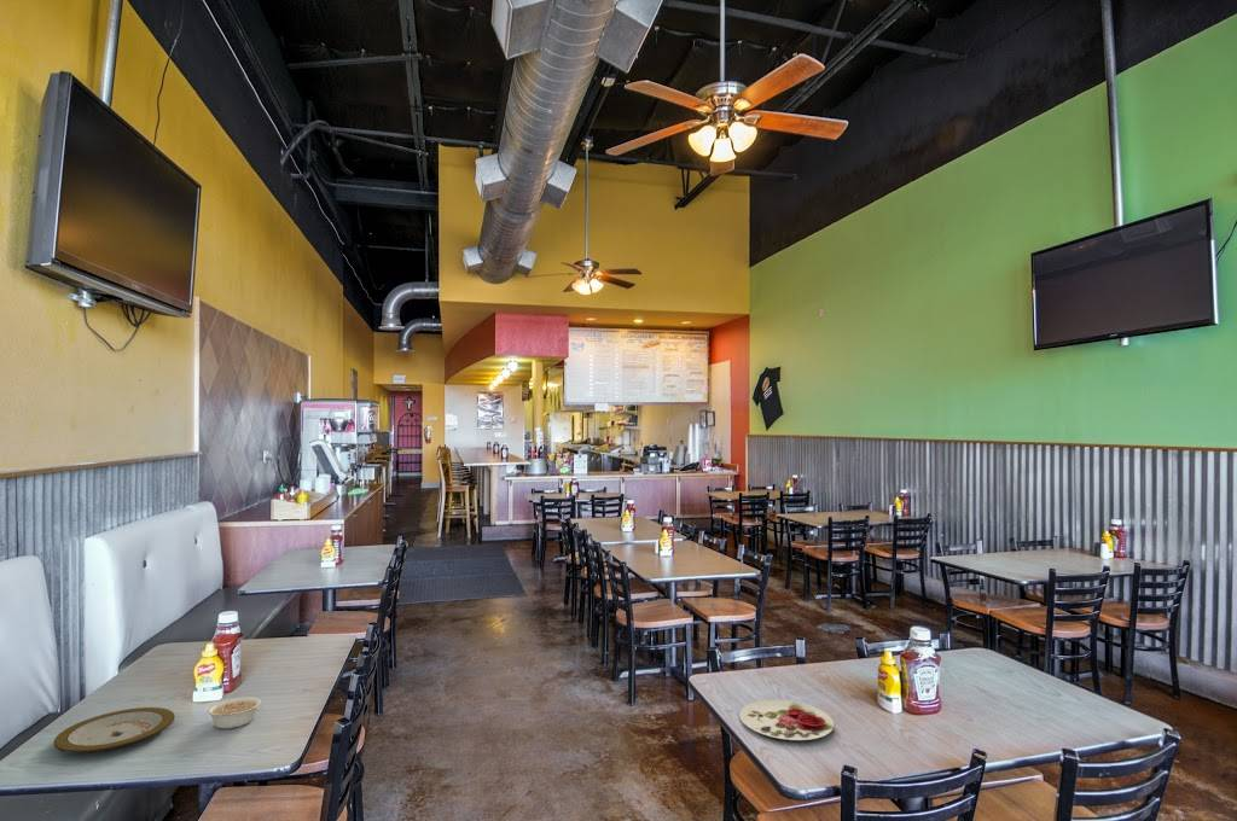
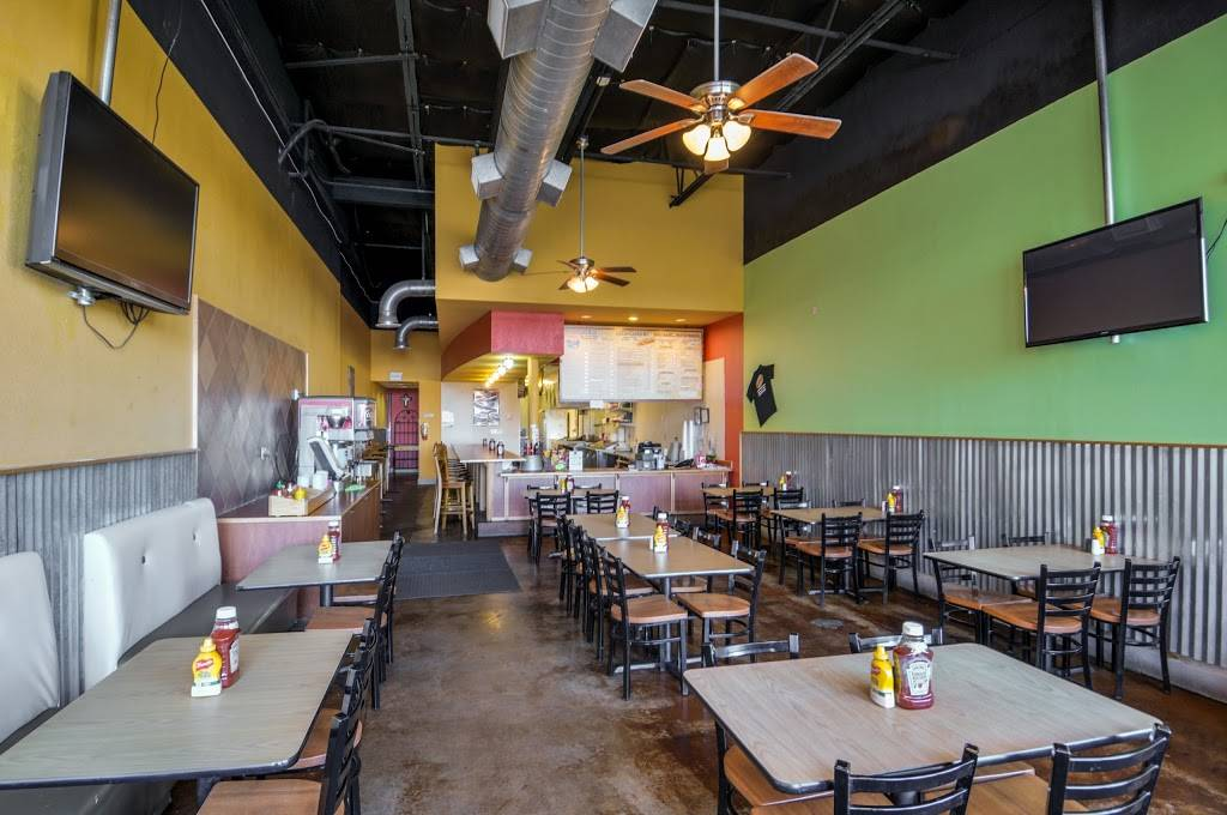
- legume [205,697,262,729]
- plate [53,706,176,753]
- plate [738,698,835,741]
